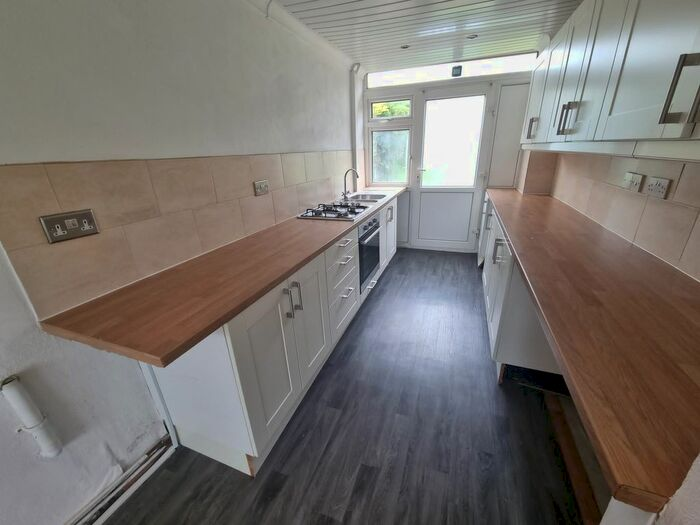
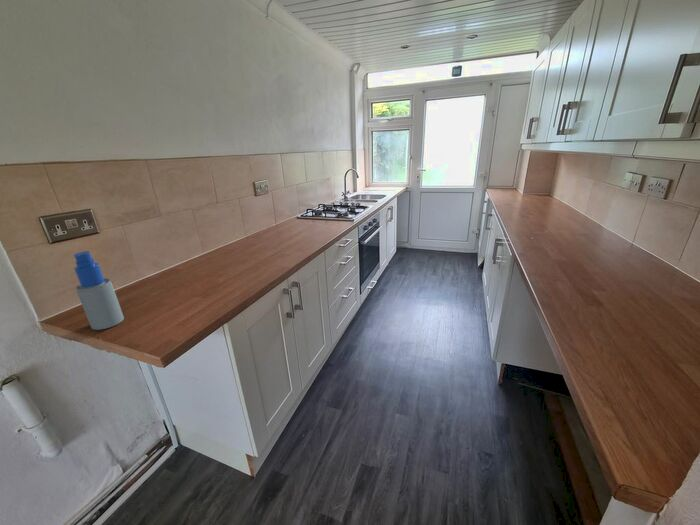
+ spray bottle [73,250,125,331]
